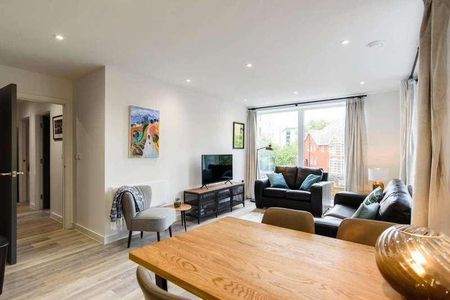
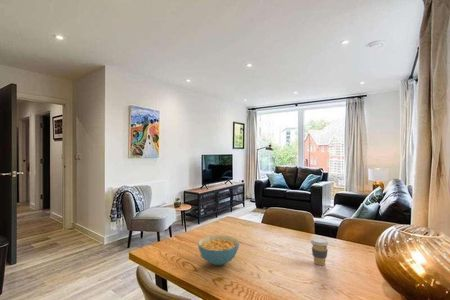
+ cereal bowl [197,234,240,266]
+ coffee cup [309,236,330,266]
